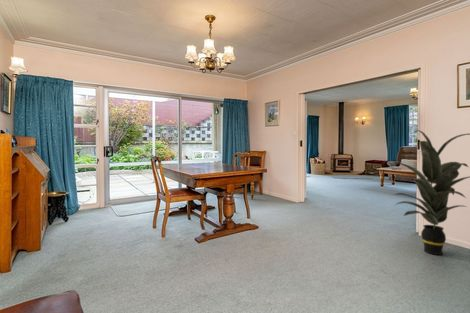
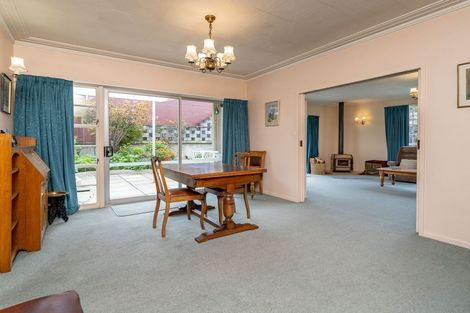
- indoor plant [384,129,470,256]
